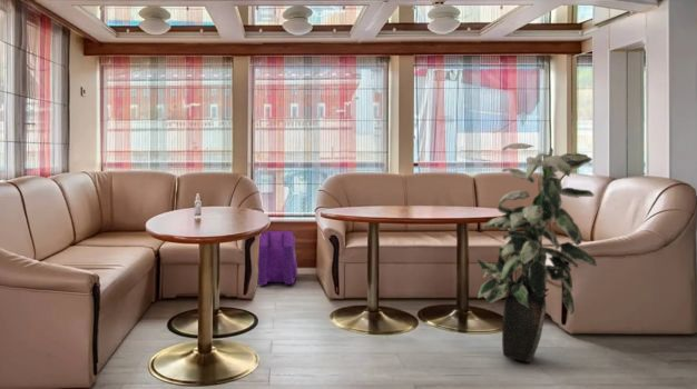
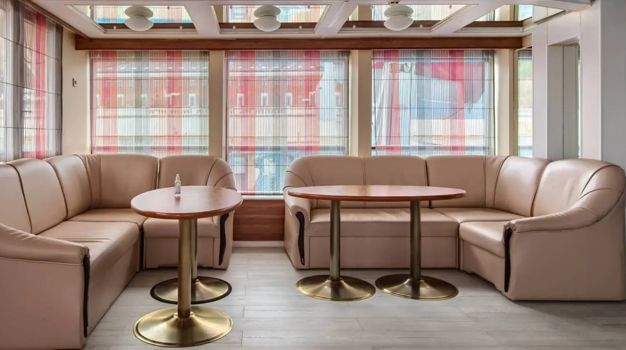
- indoor plant [474,142,598,363]
- backpack [256,230,298,286]
